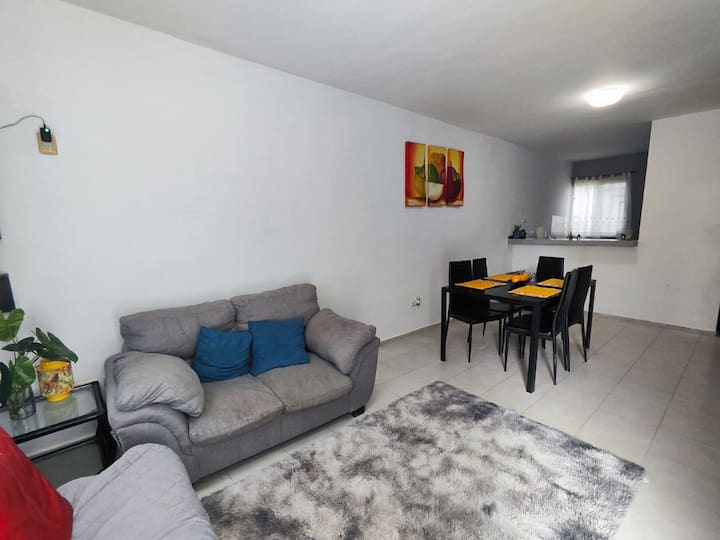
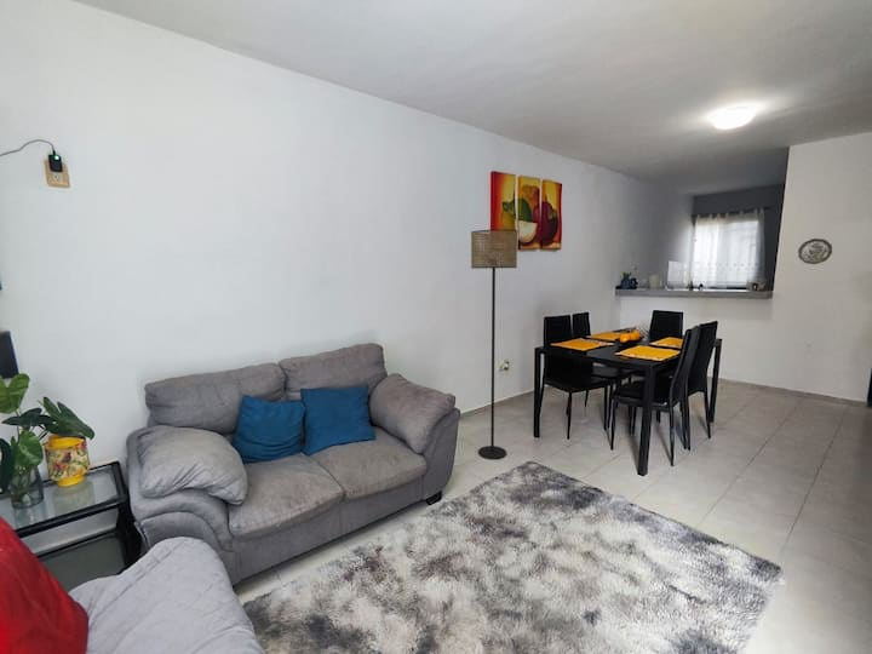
+ floor lamp [470,229,518,460]
+ decorative plate [797,237,833,265]
